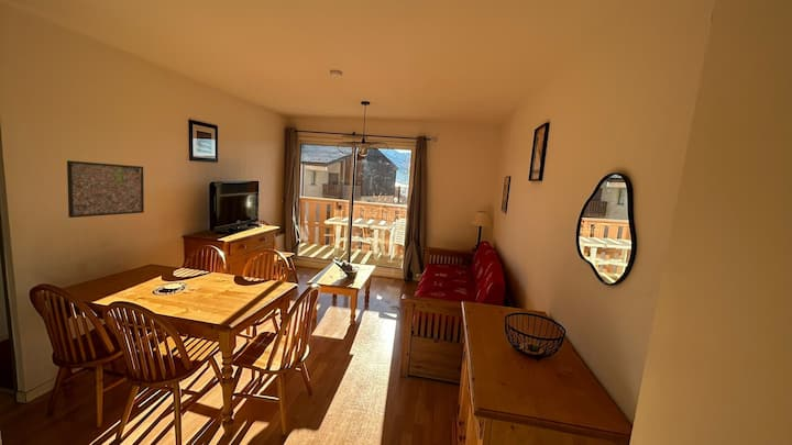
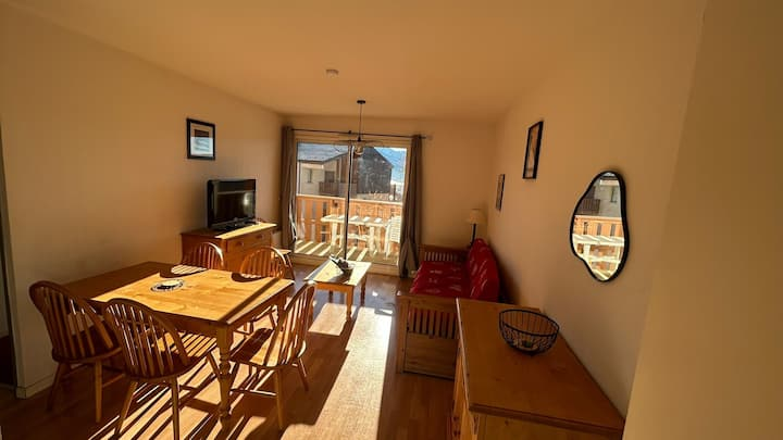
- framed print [66,159,145,219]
